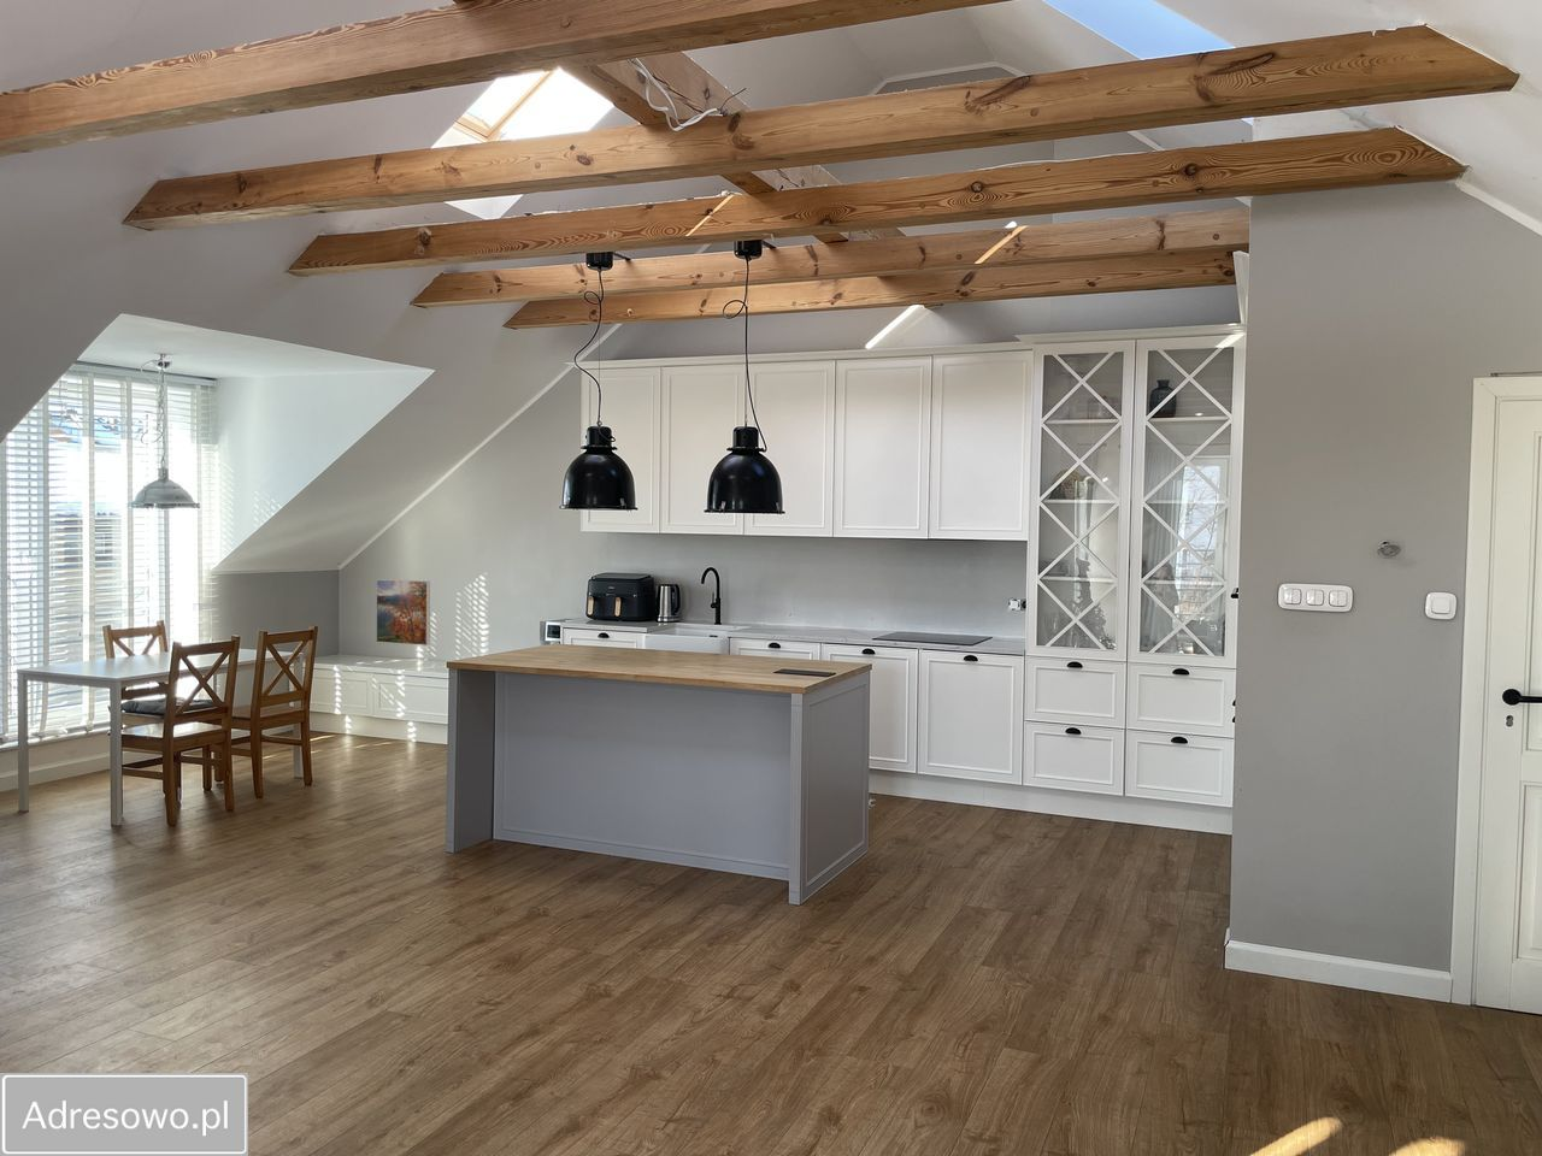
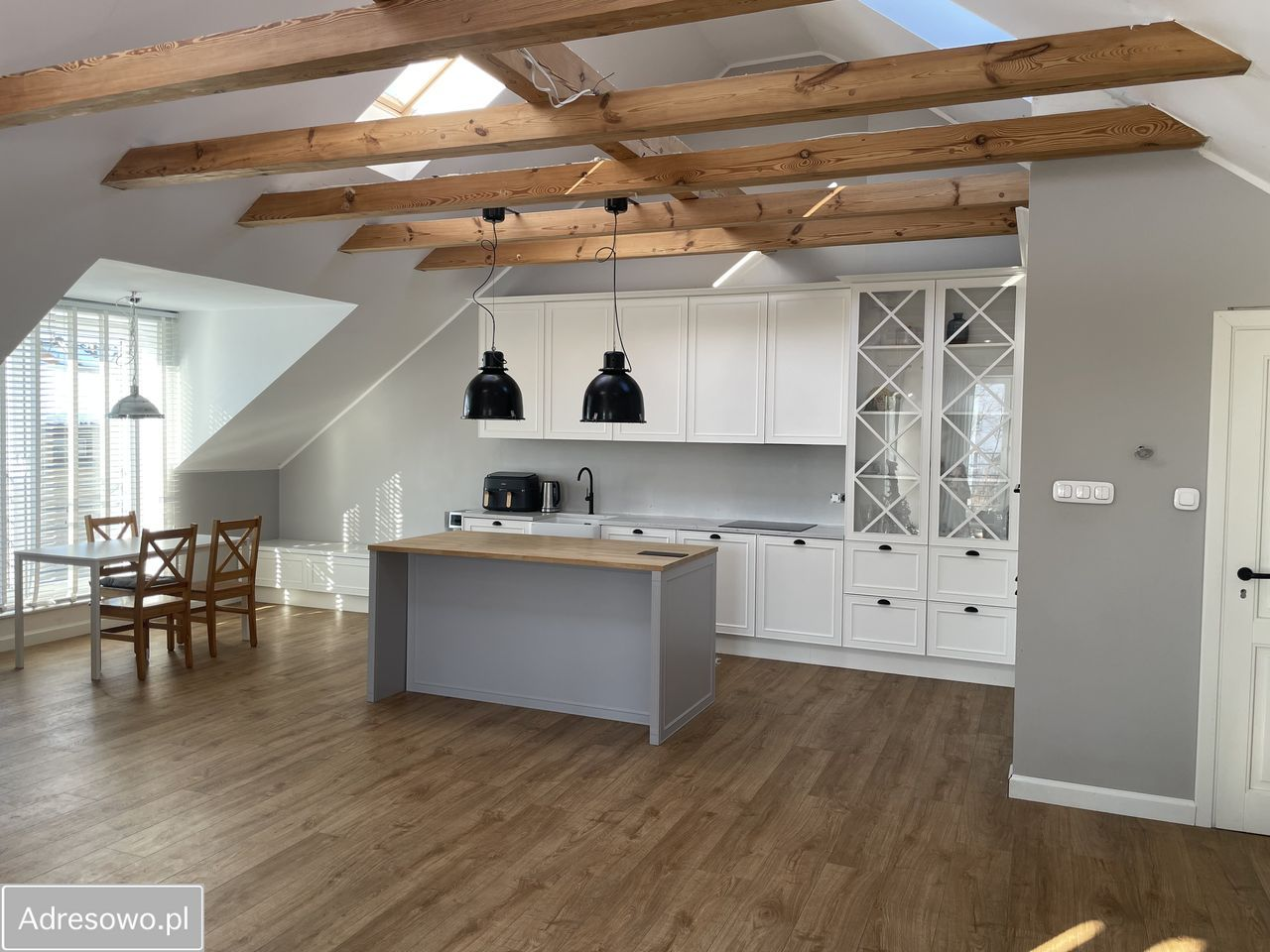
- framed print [375,578,431,647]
